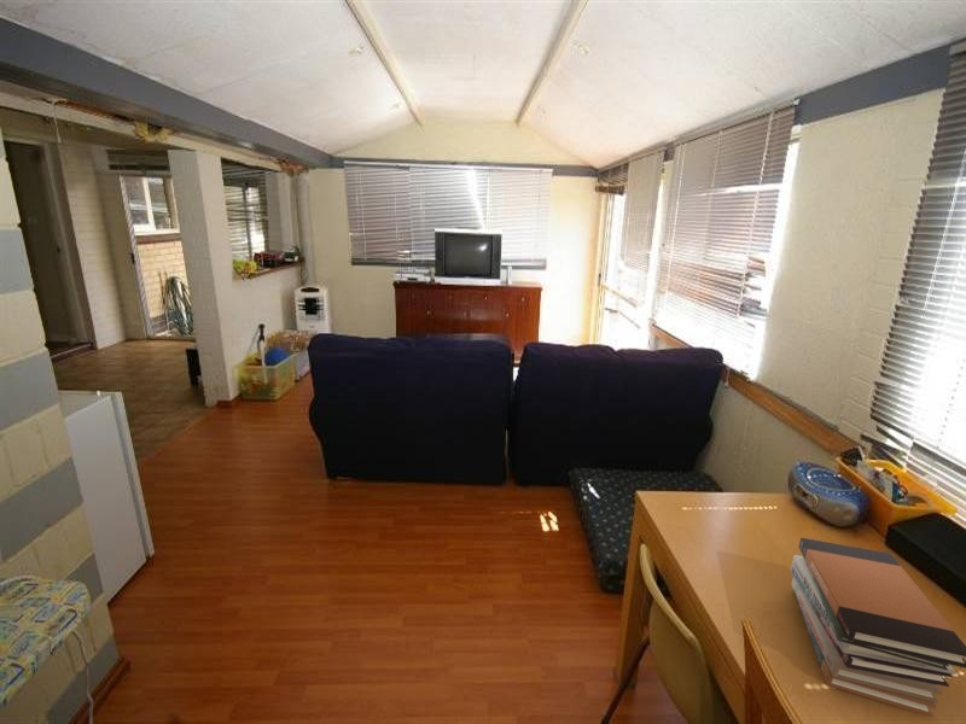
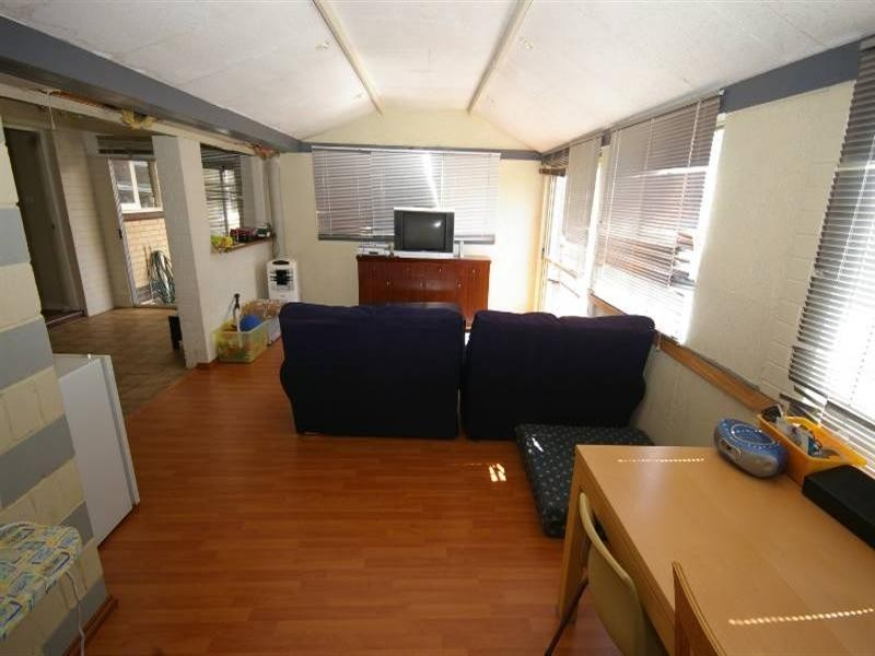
- book stack [790,537,966,718]
